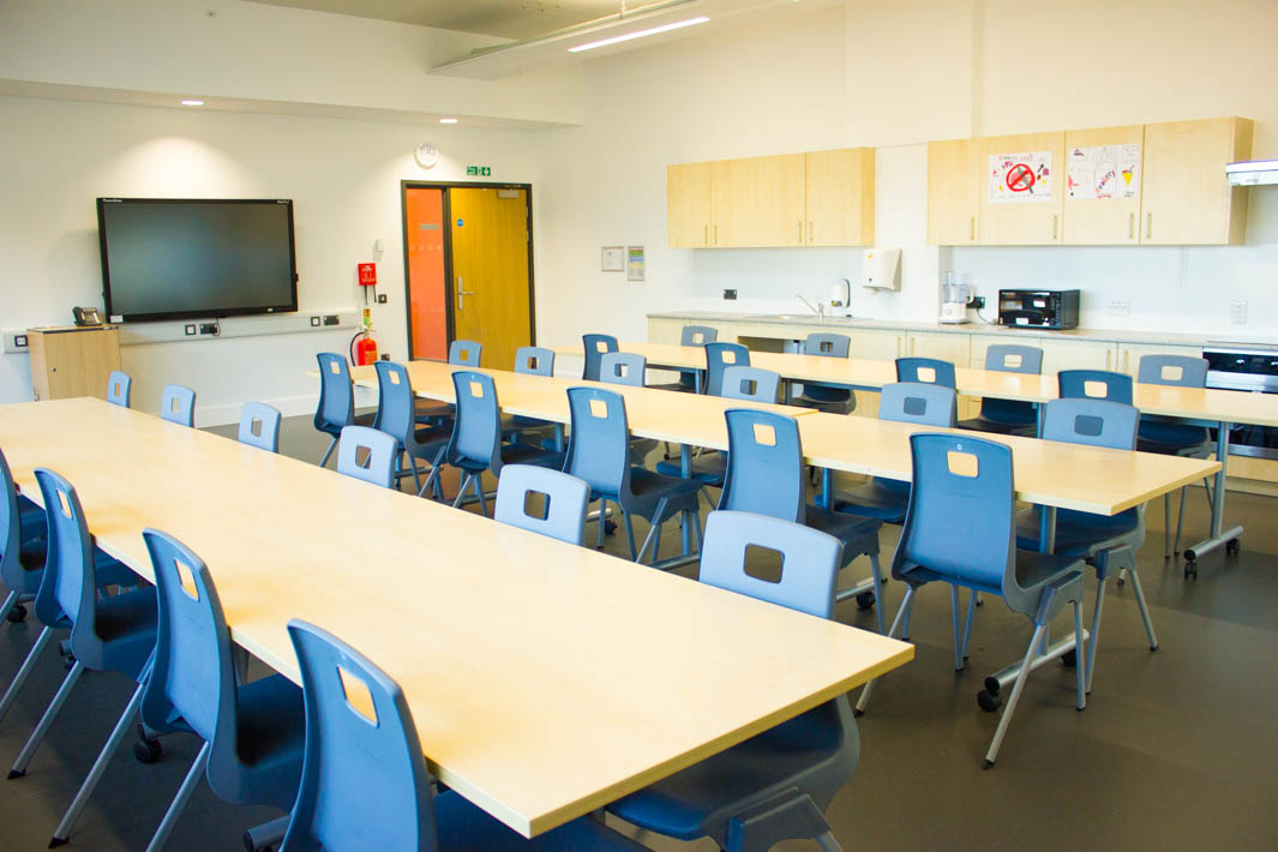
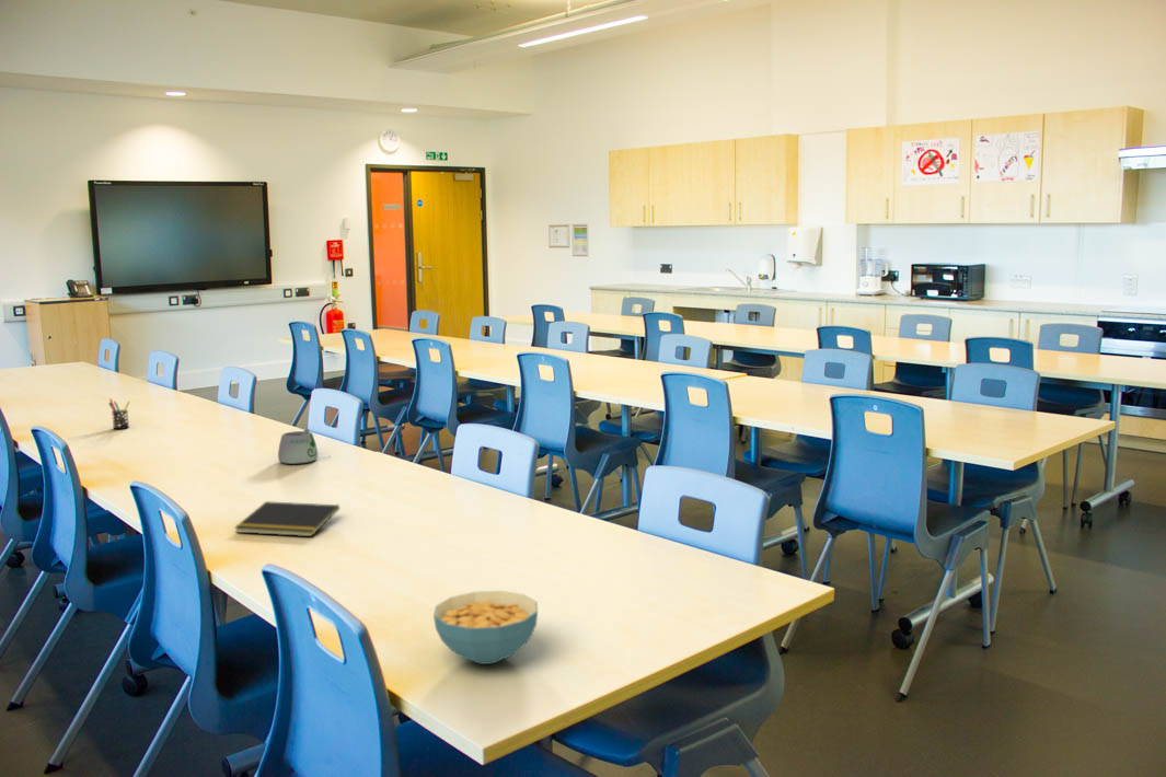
+ mug [277,428,333,465]
+ cereal bowl [432,590,539,665]
+ notepad [233,500,340,537]
+ pen holder [108,398,131,430]
